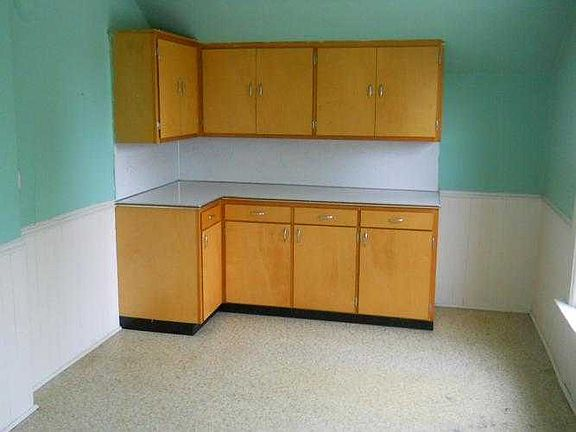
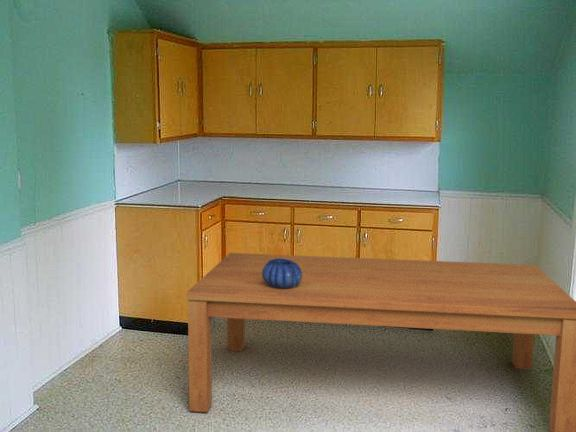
+ decorative bowl [262,259,302,289]
+ dining table [186,252,576,432]
